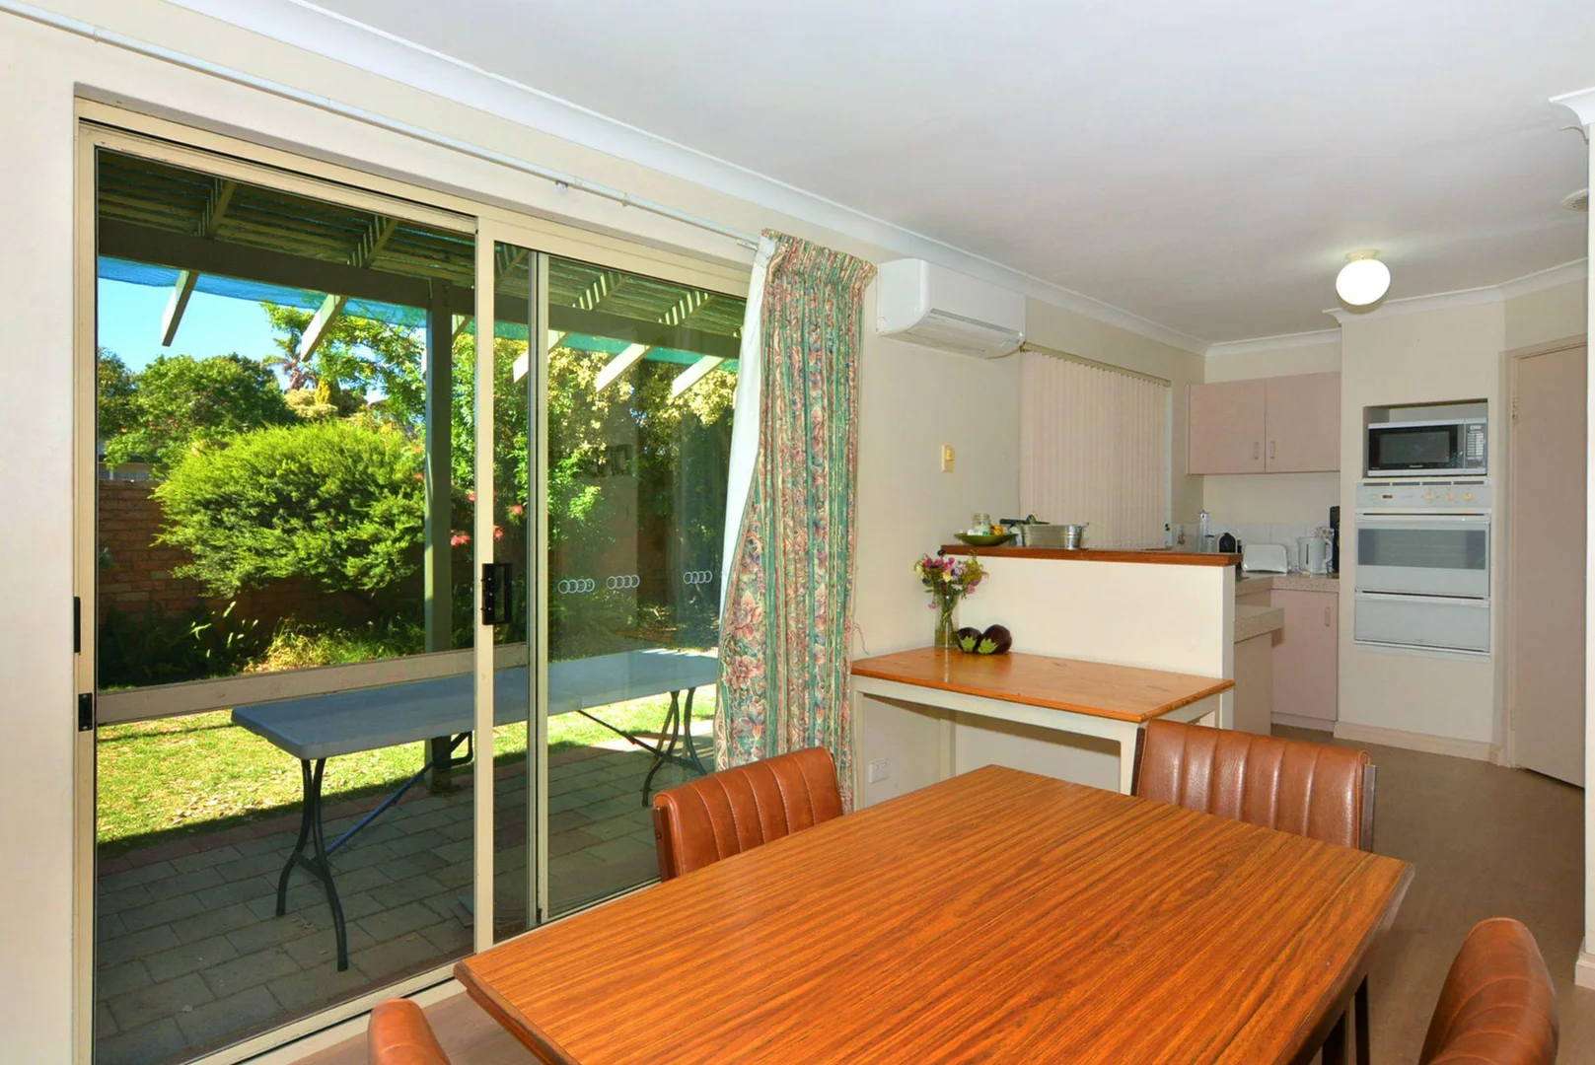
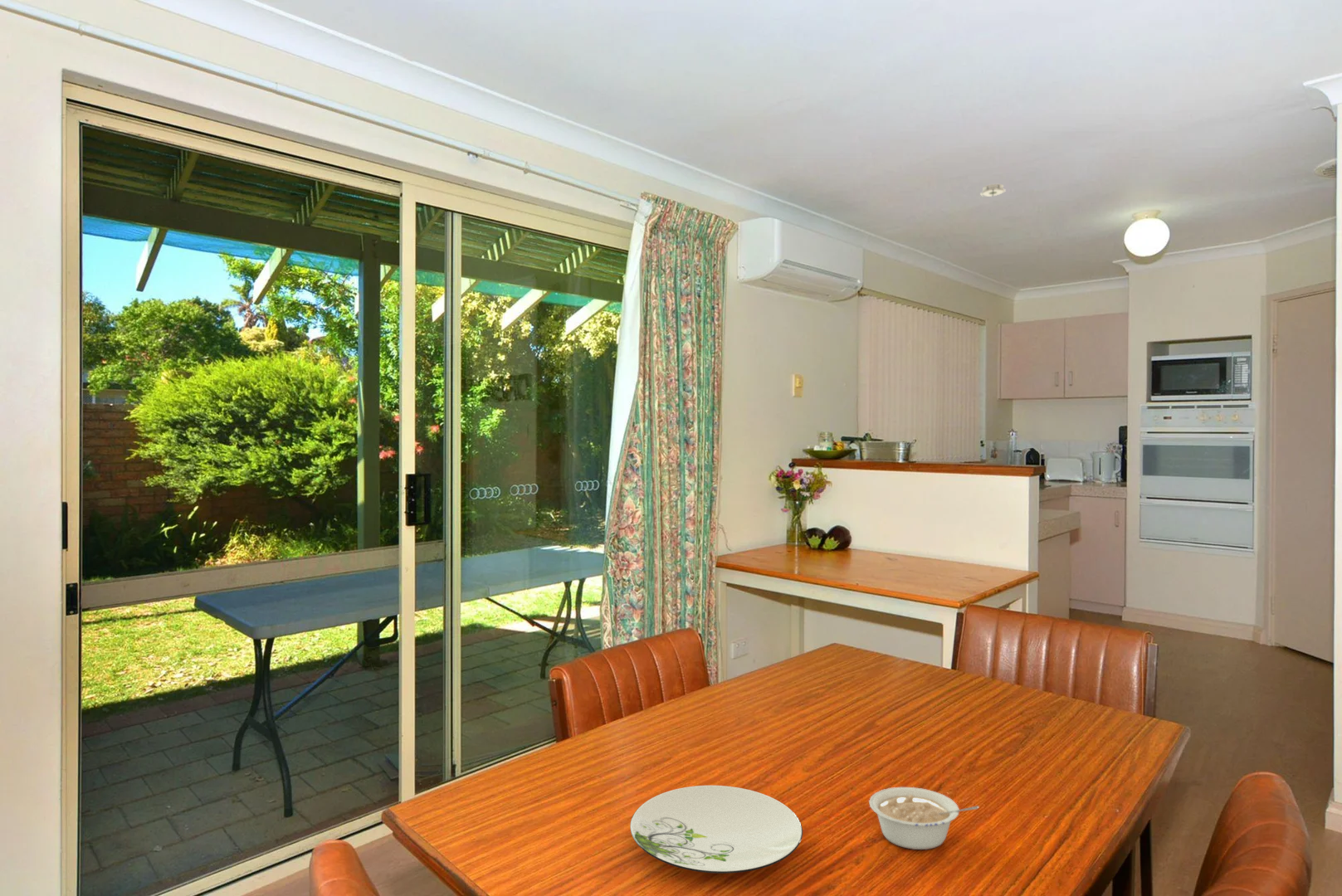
+ plate [630,785,803,874]
+ smoke detector [978,183,1007,199]
+ legume [868,786,979,850]
